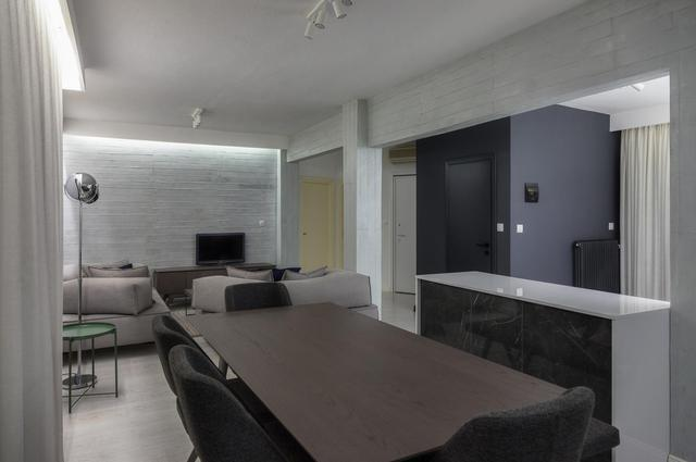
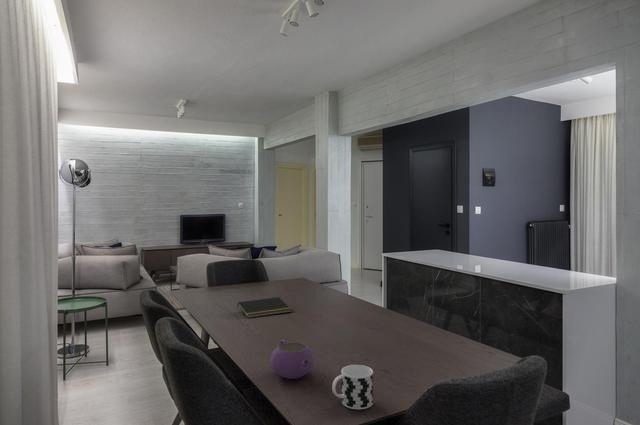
+ teapot [269,339,316,380]
+ cup [331,364,374,410]
+ notepad [236,296,293,319]
